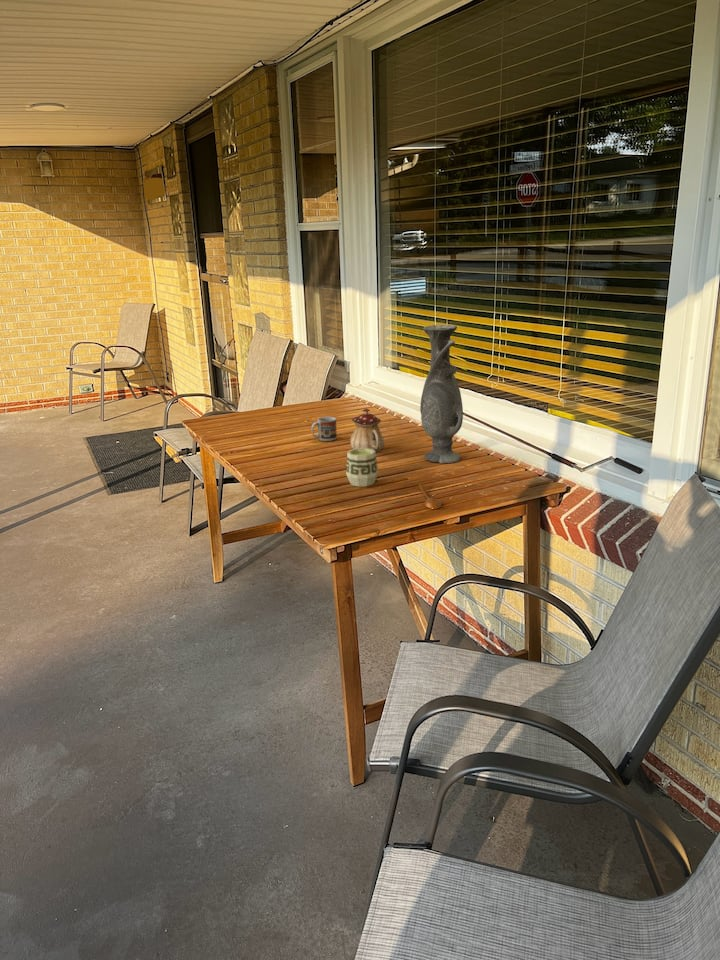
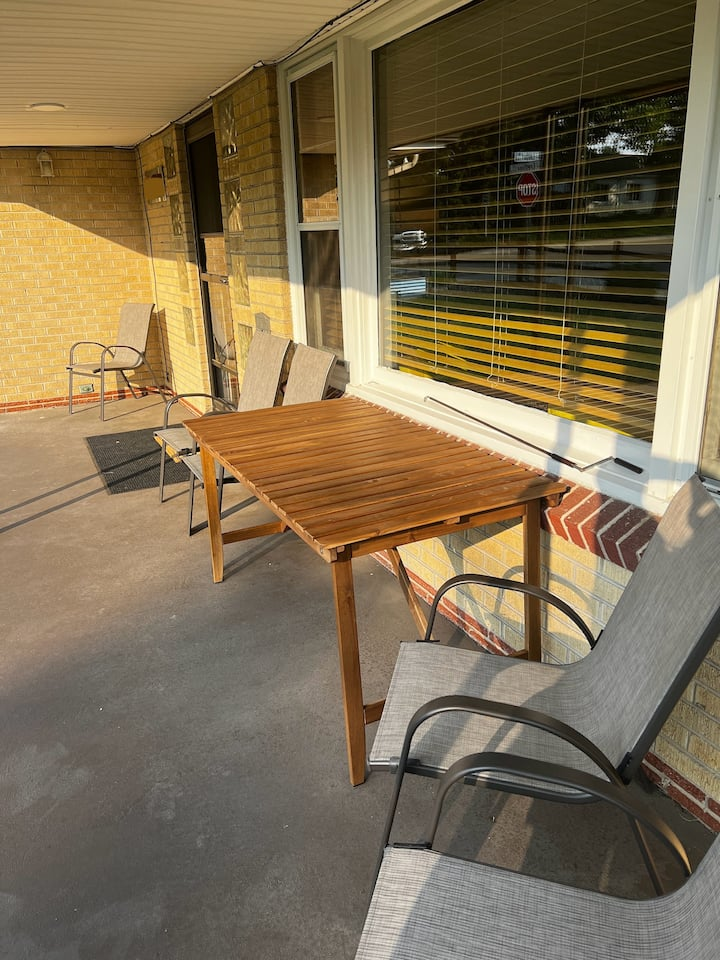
- cup [310,416,338,442]
- cup [345,448,379,488]
- spoon [418,482,442,510]
- vase [419,324,464,464]
- teapot [350,408,386,453]
